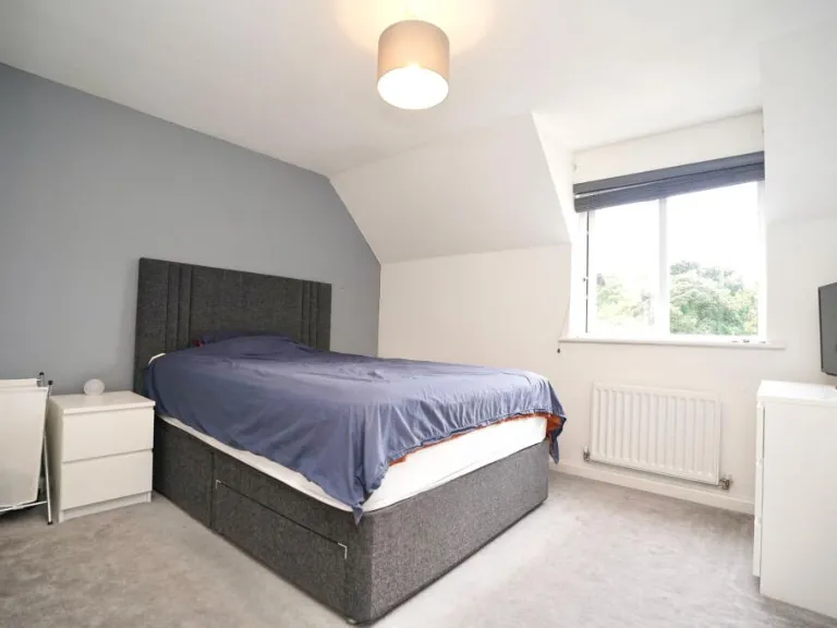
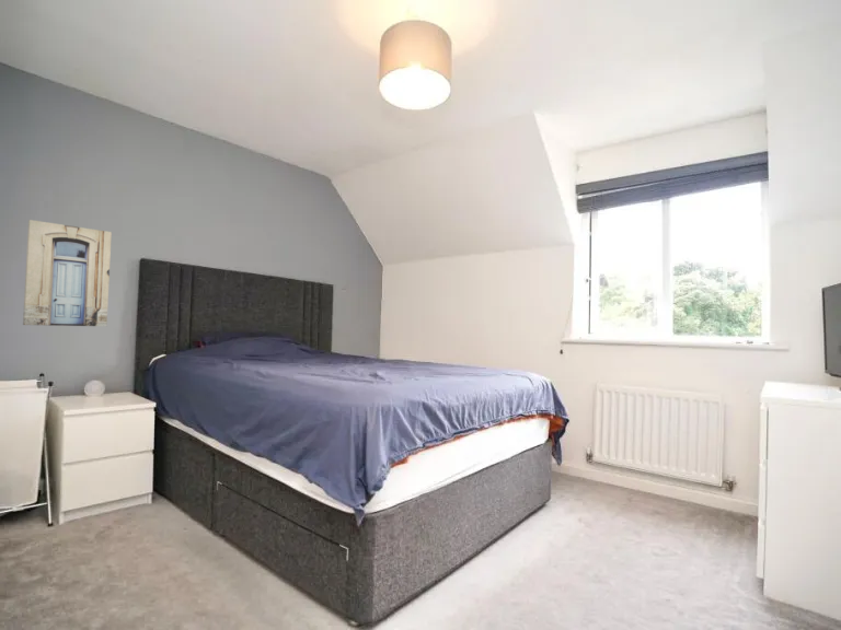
+ wall art [22,219,113,327]
